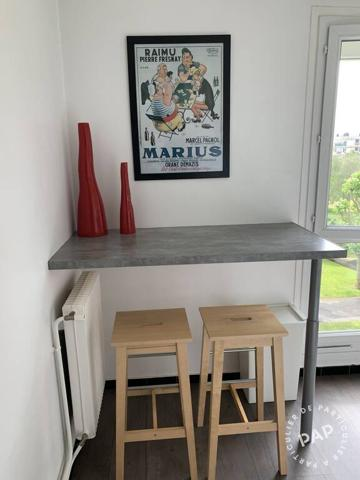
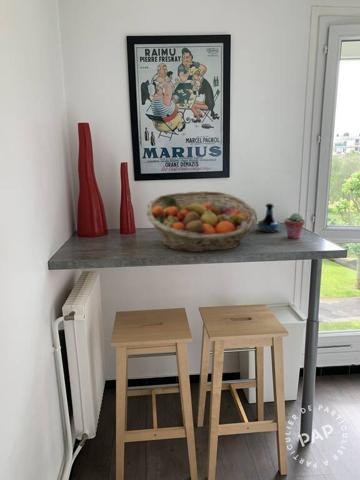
+ potted succulent [284,212,306,240]
+ fruit basket [145,190,258,253]
+ tequila bottle [257,202,281,234]
